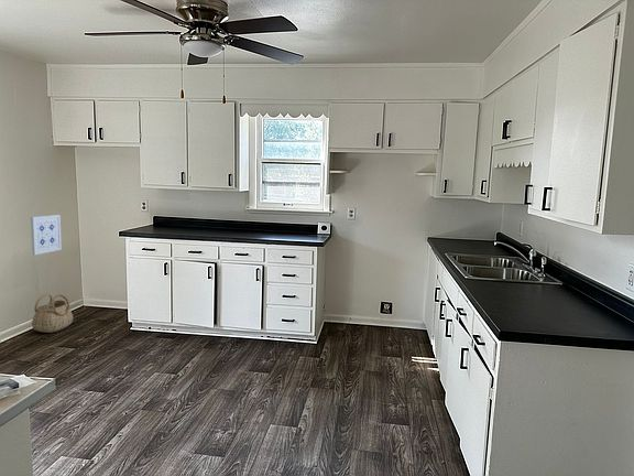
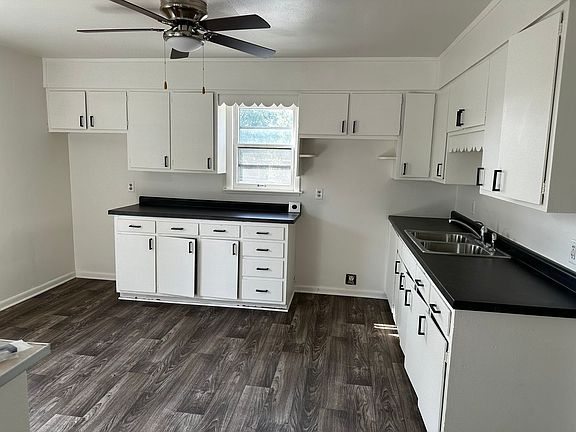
- wall art [30,214,63,256]
- basket [31,292,74,334]
